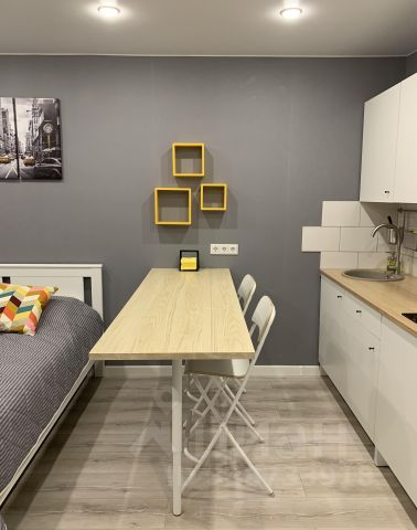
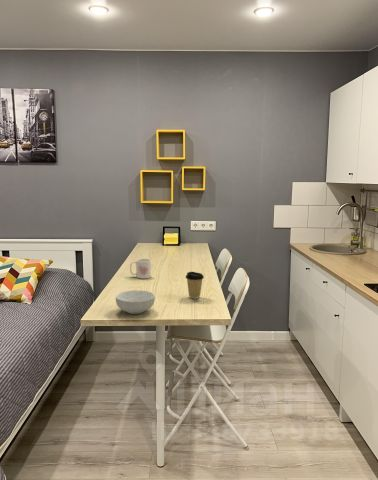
+ cereal bowl [115,289,156,315]
+ mug [129,258,152,280]
+ coffee cup [185,271,205,300]
